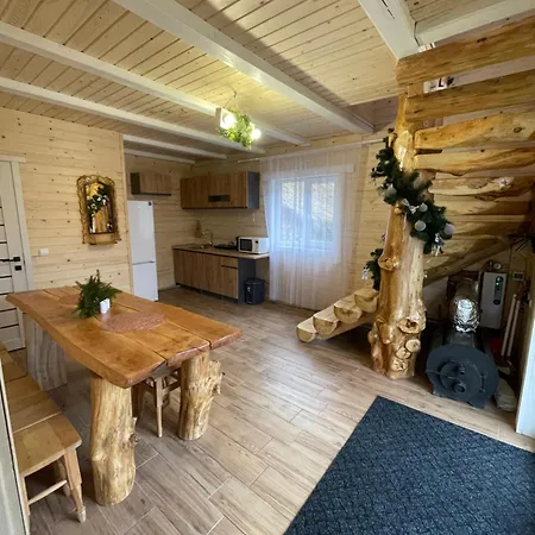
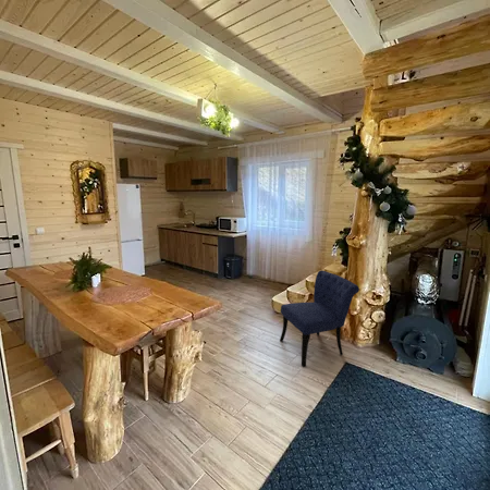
+ chair [279,269,360,368]
